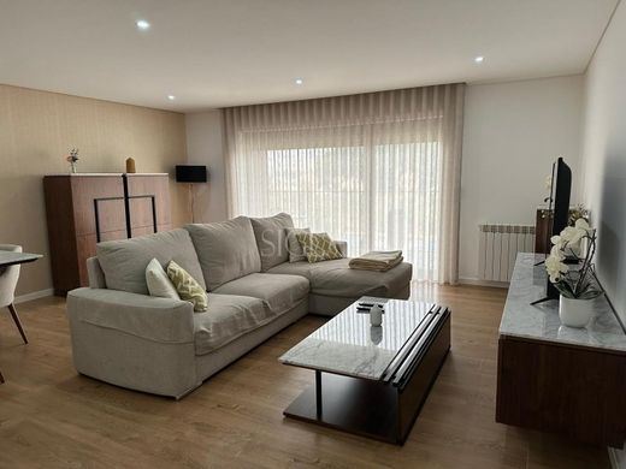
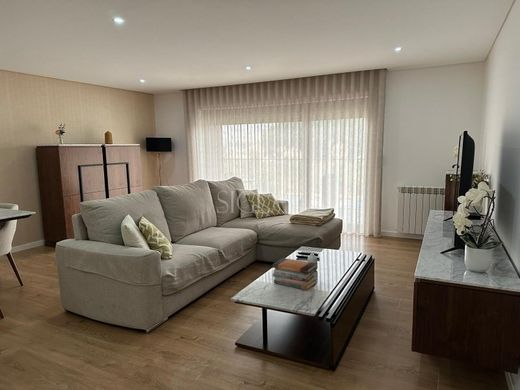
+ book stack [271,257,318,291]
